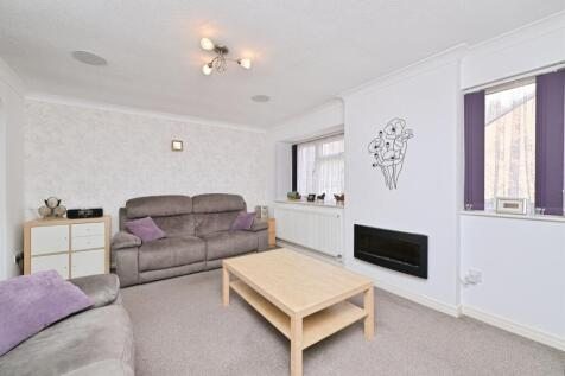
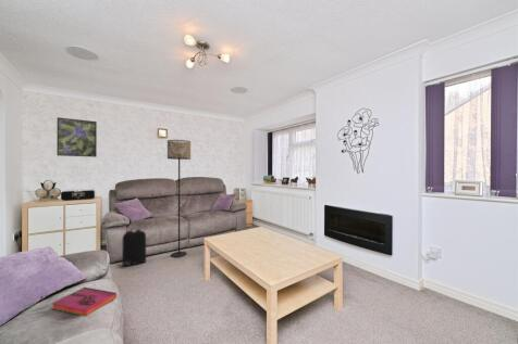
+ floor lamp [166,139,192,258]
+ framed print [55,116,98,158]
+ hardback book [51,286,118,317]
+ backpack [121,227,147,268]
